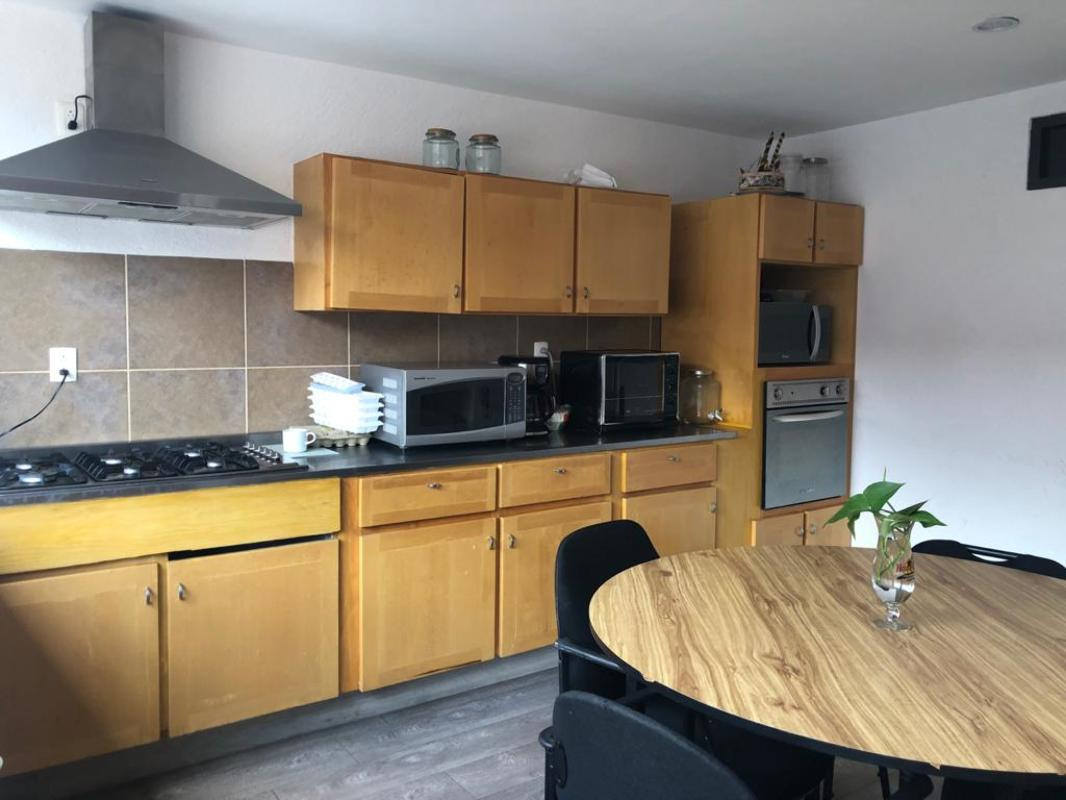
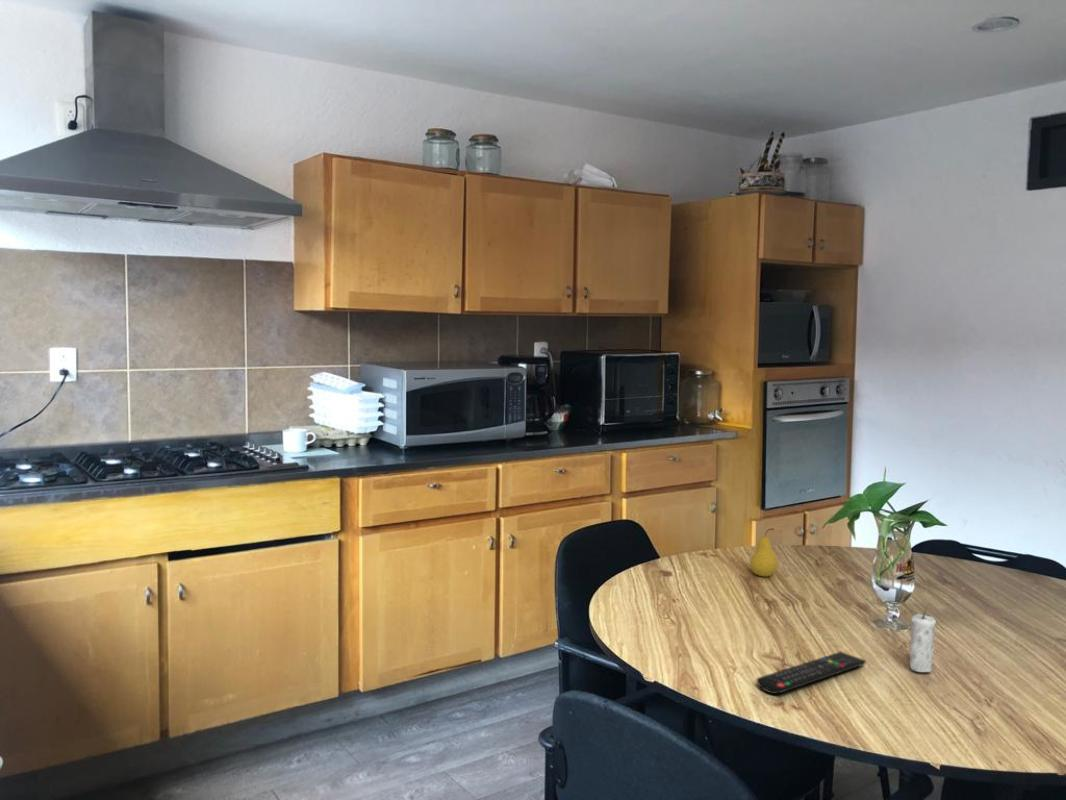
+ candle [909,607,937,673]
+ remote control [756,651,867,695]
+ fruit [749,527,779,577]
